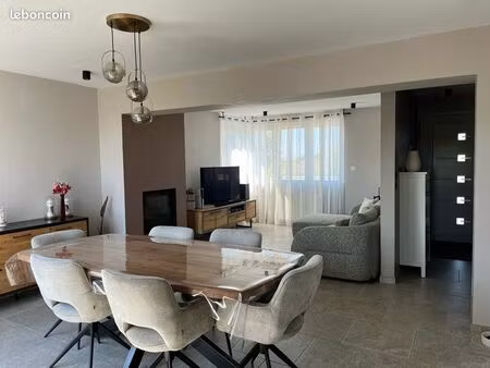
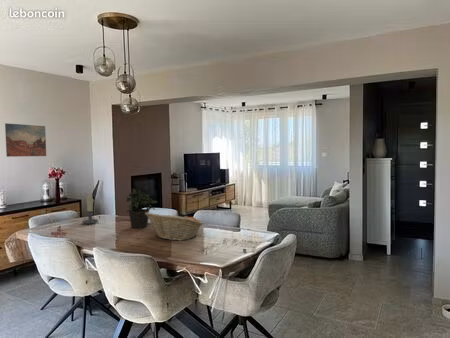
+ fruit basket [145,212,204,241]
+ potted plant [125,188,158,229]
+ candle holder [81,194,99,225]
+ wall art [4,122,47,158]
